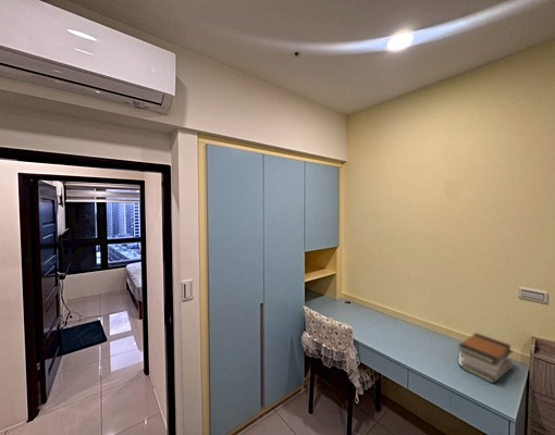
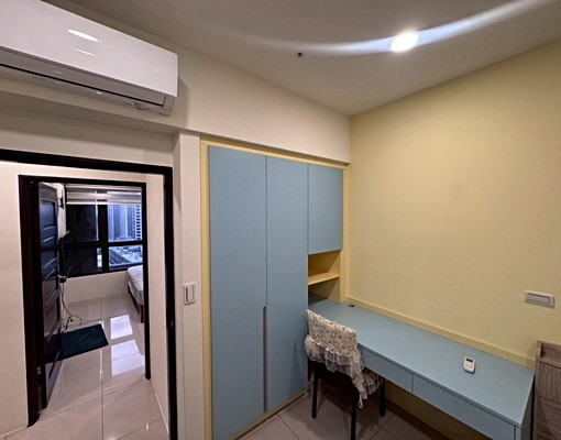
- book stack [457,332,514,385]
